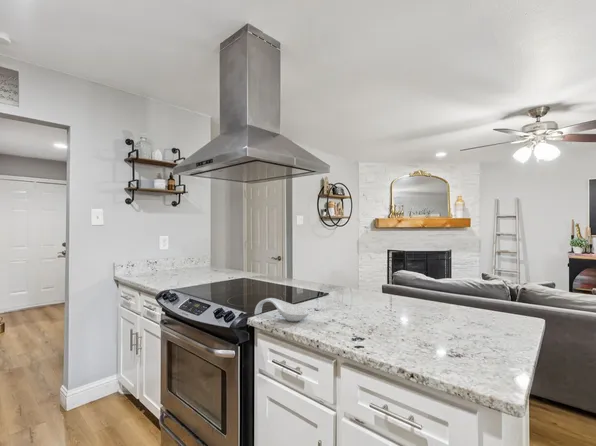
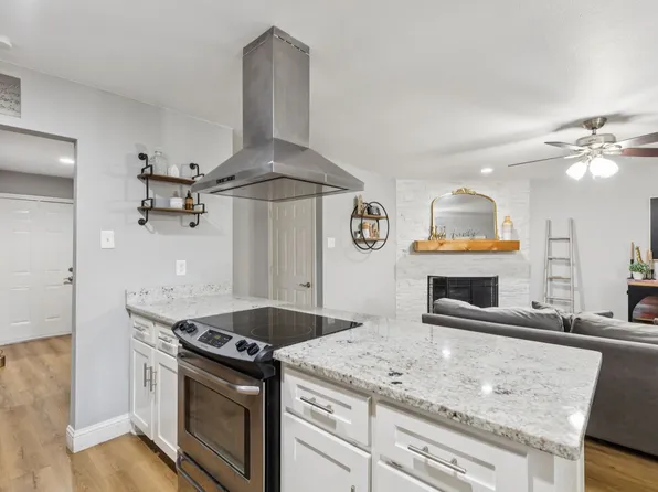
- spoon rest [253,297,310,322]
